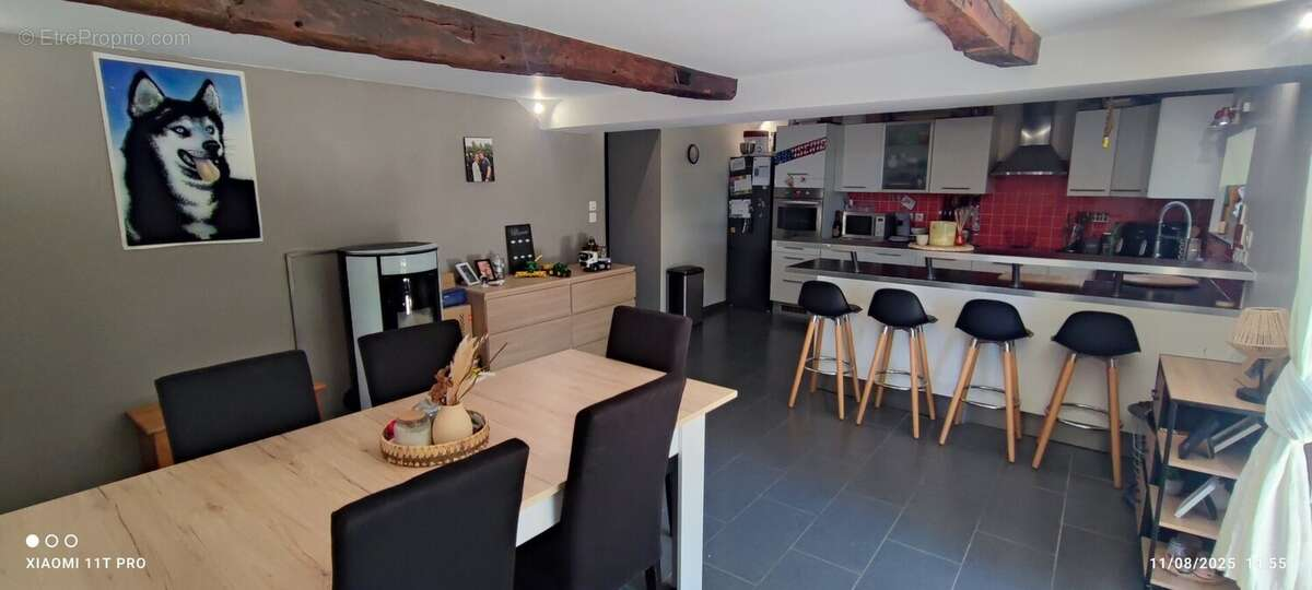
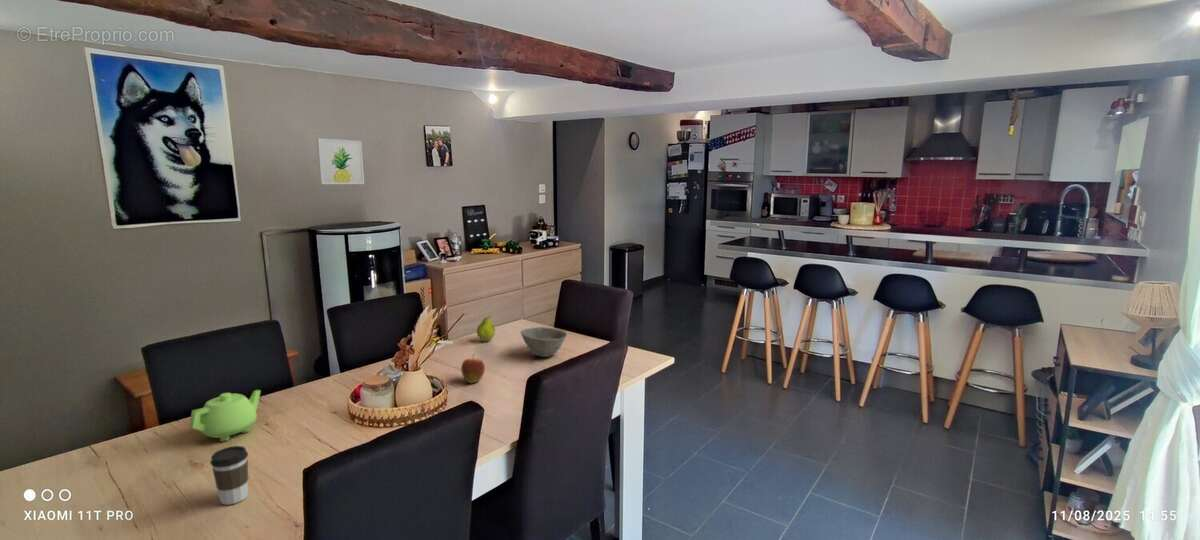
+ coffee cup [209,445,249,506]
+ apple [460,353,486,384]
+ wall art [316,137,365,185]
+ fruit [476,315,496,343]
+ teapot [188,389,262,443]
+ bowl [520,326,568,358]
